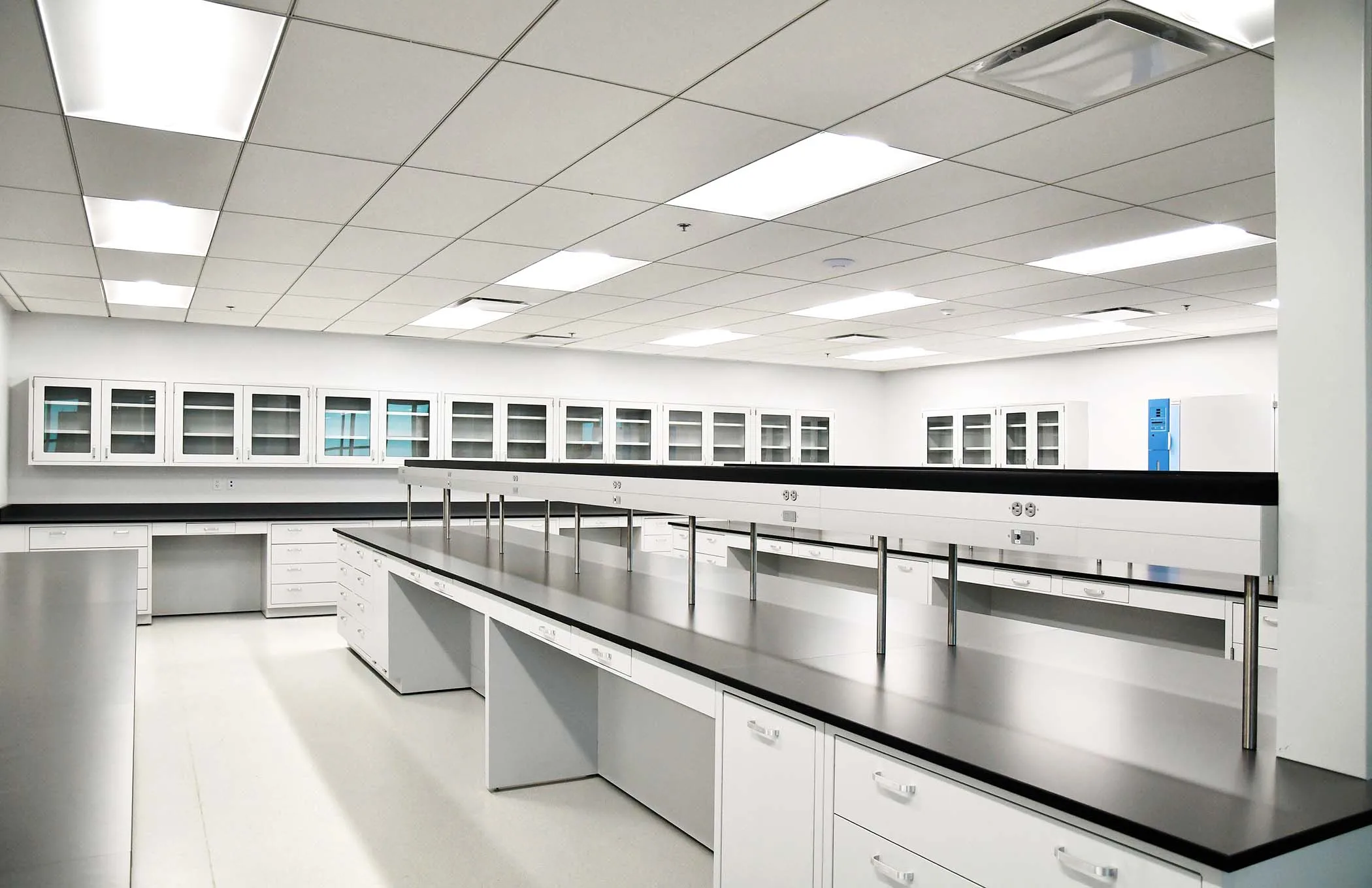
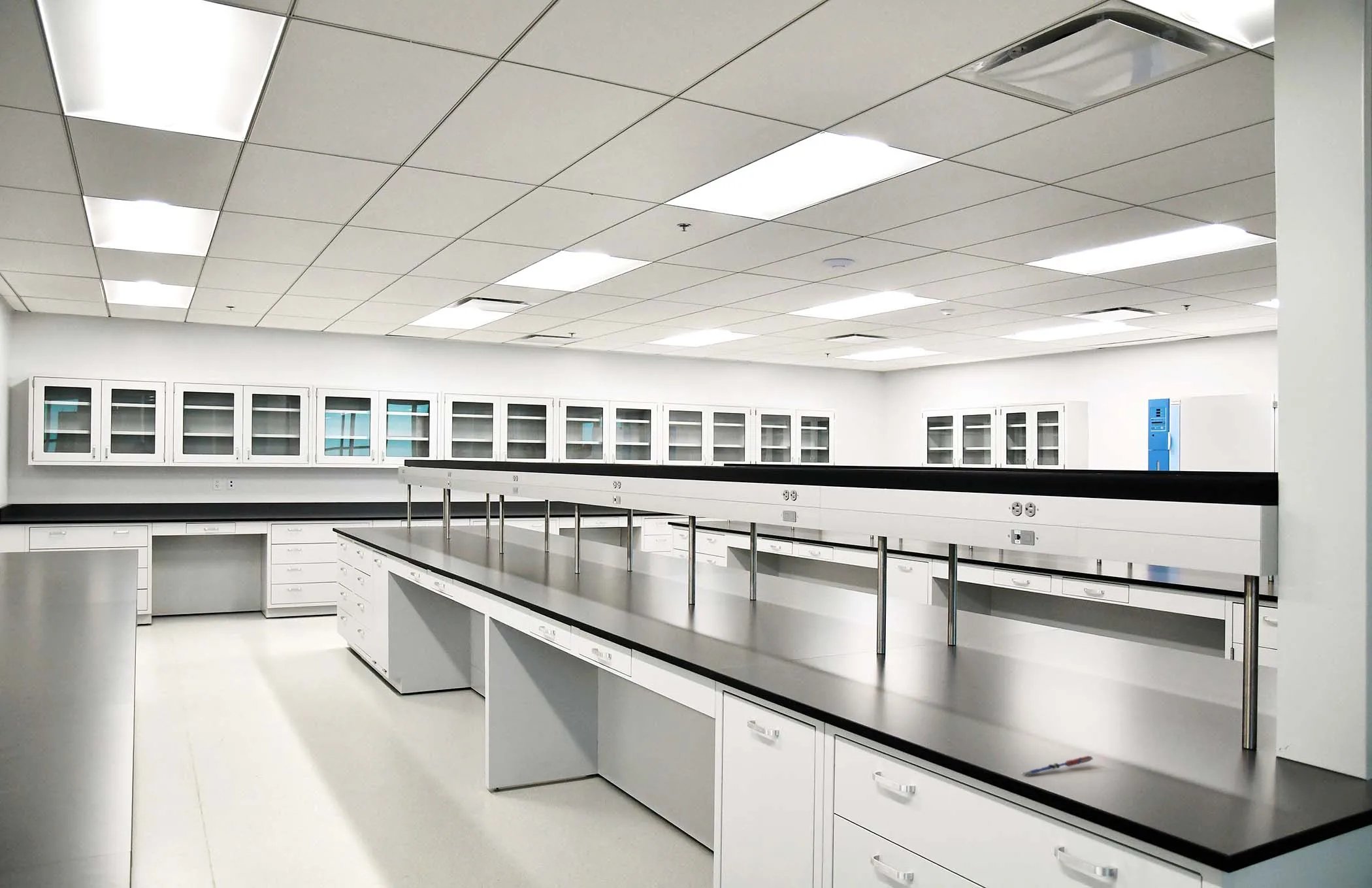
+ pen [1022,755,1094,776]
